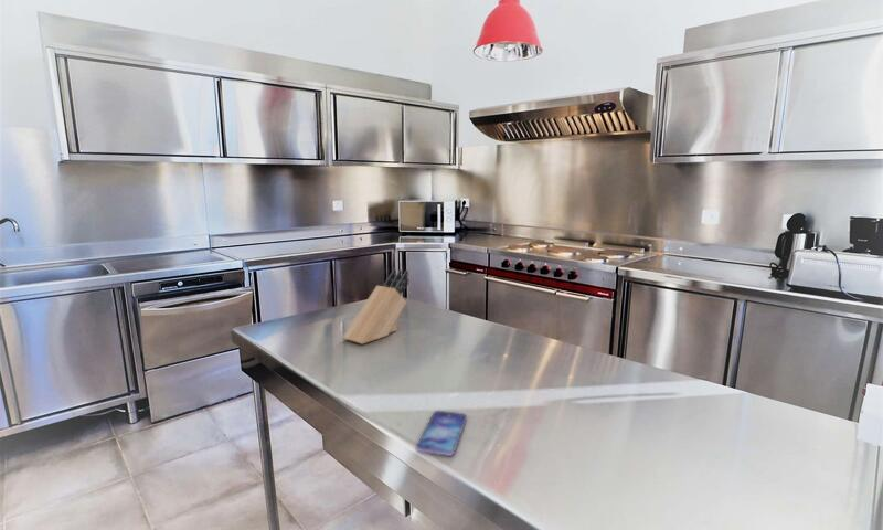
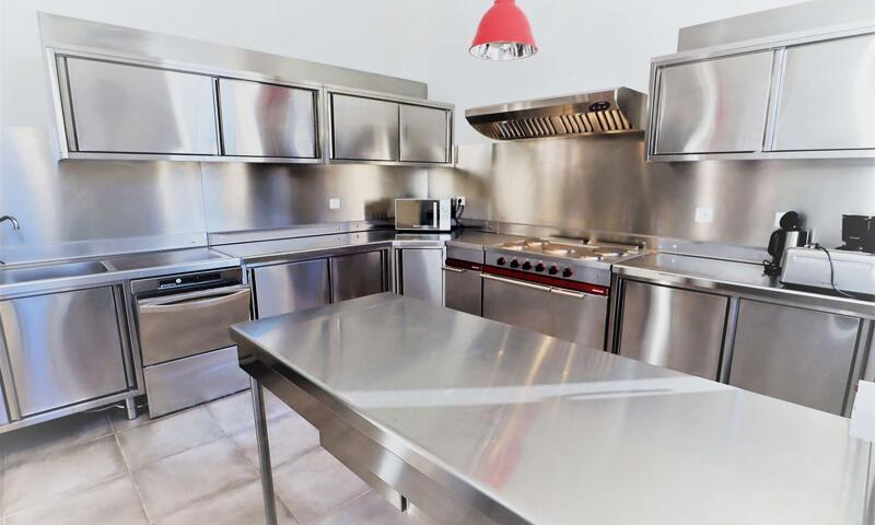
- knife block [341,268,411,346]
- smartphone [415,410,468,457]
